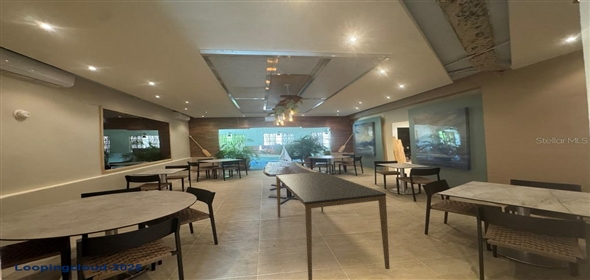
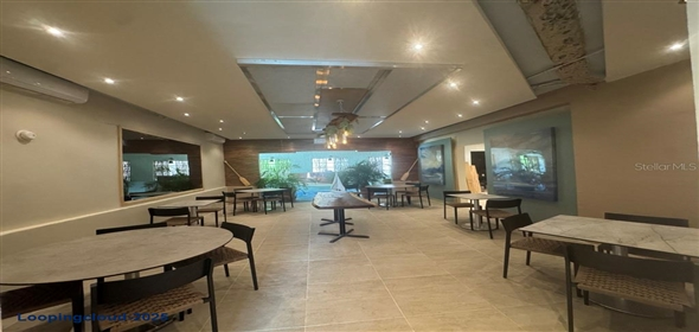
- dining table [275,171,391,280]
